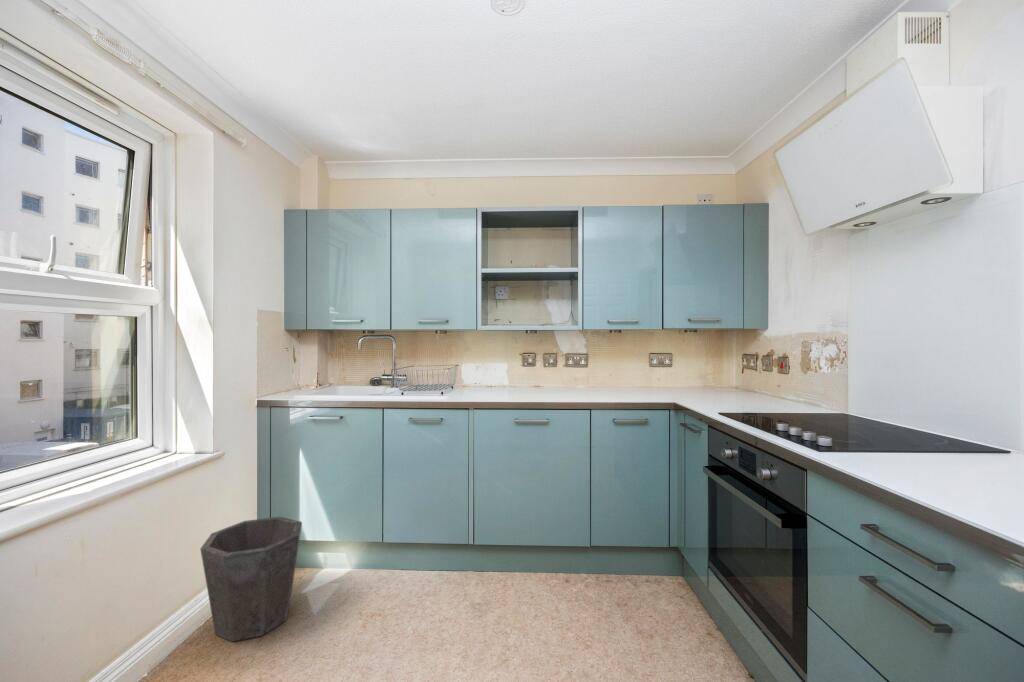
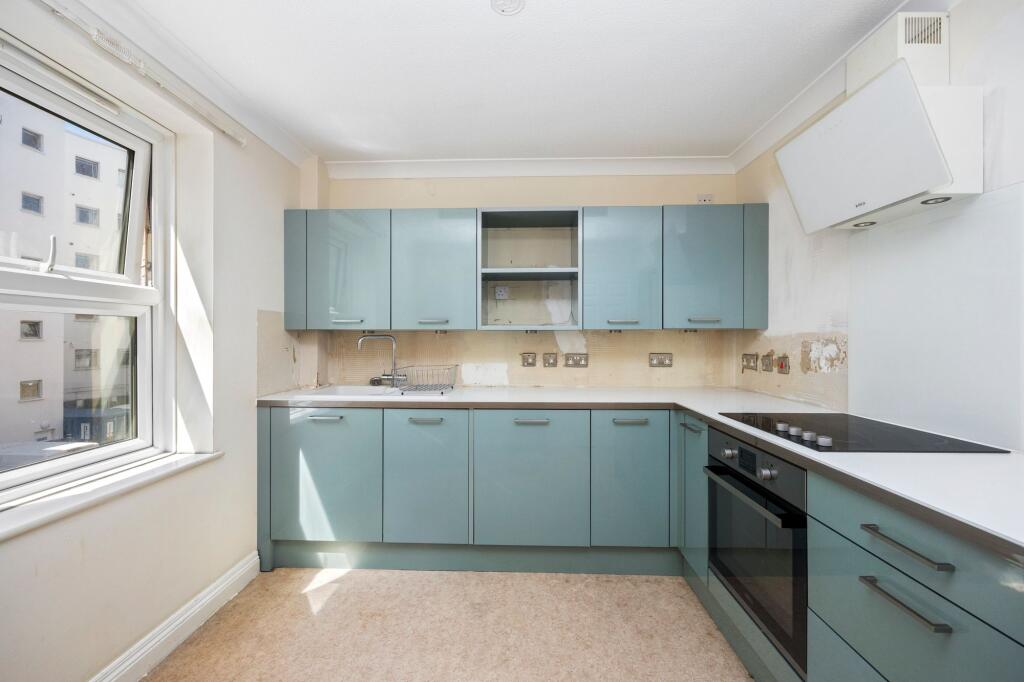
- waste bin [199,516,303,643]
